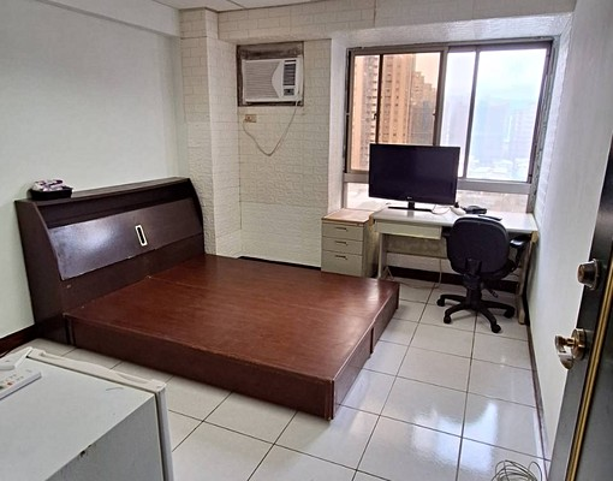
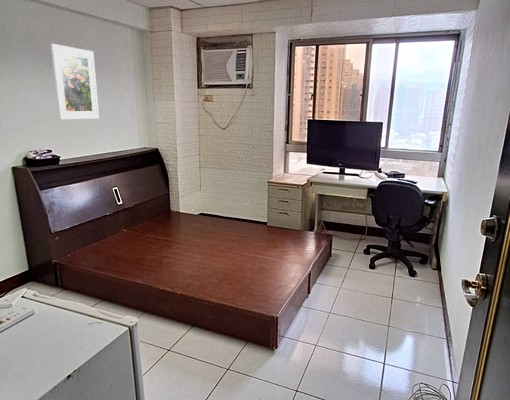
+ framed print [50,43,100,120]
